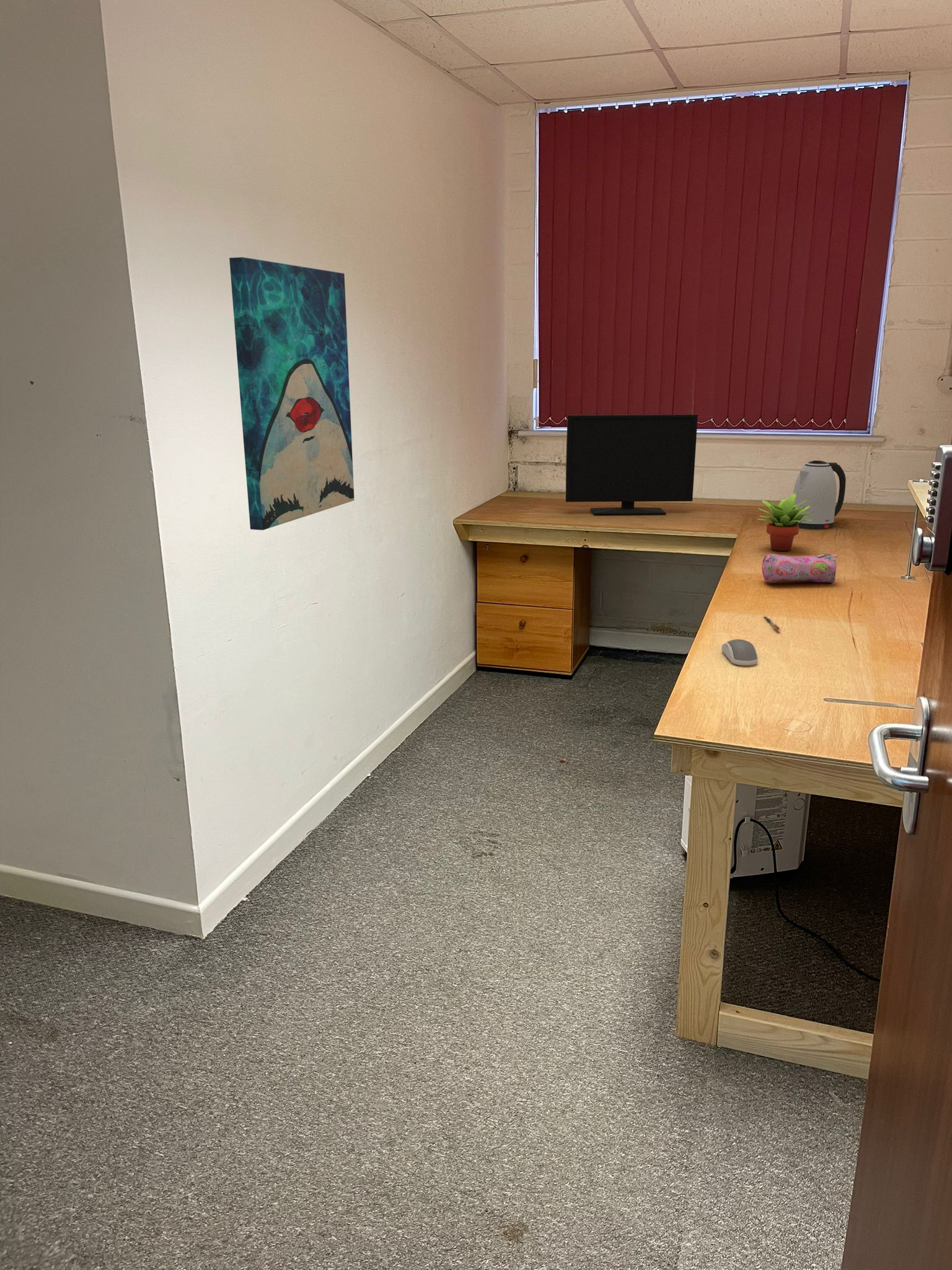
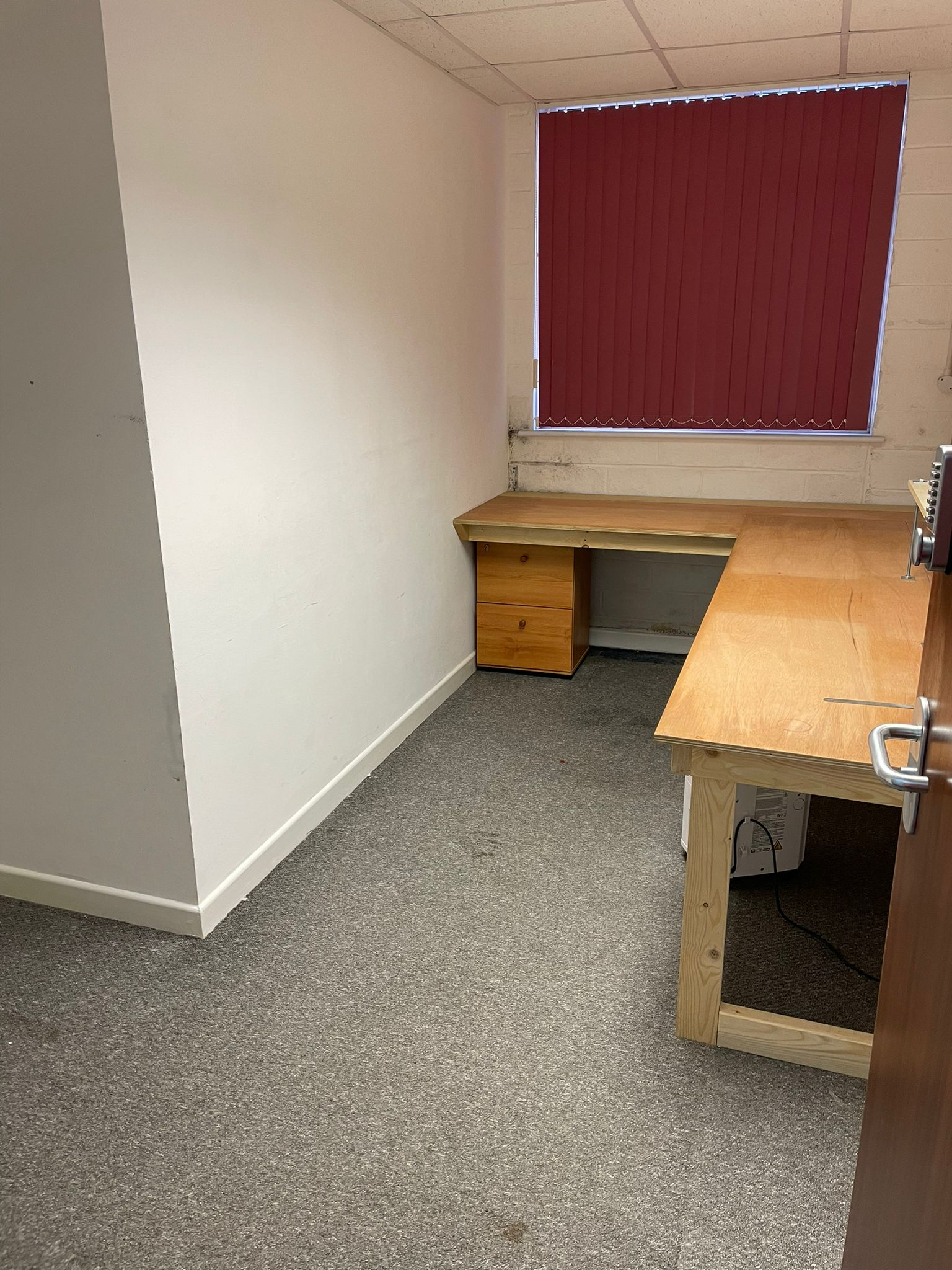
- pencil case [761,553,839,584]
- computer mouse [721,639,759,666]
- wall art [229,257,355,531]
- monitor [565,414,699,515]
- pen [762,615,781,631]
- kettle [793,460,847,530]
- succulent plant [756,492,813,552]
